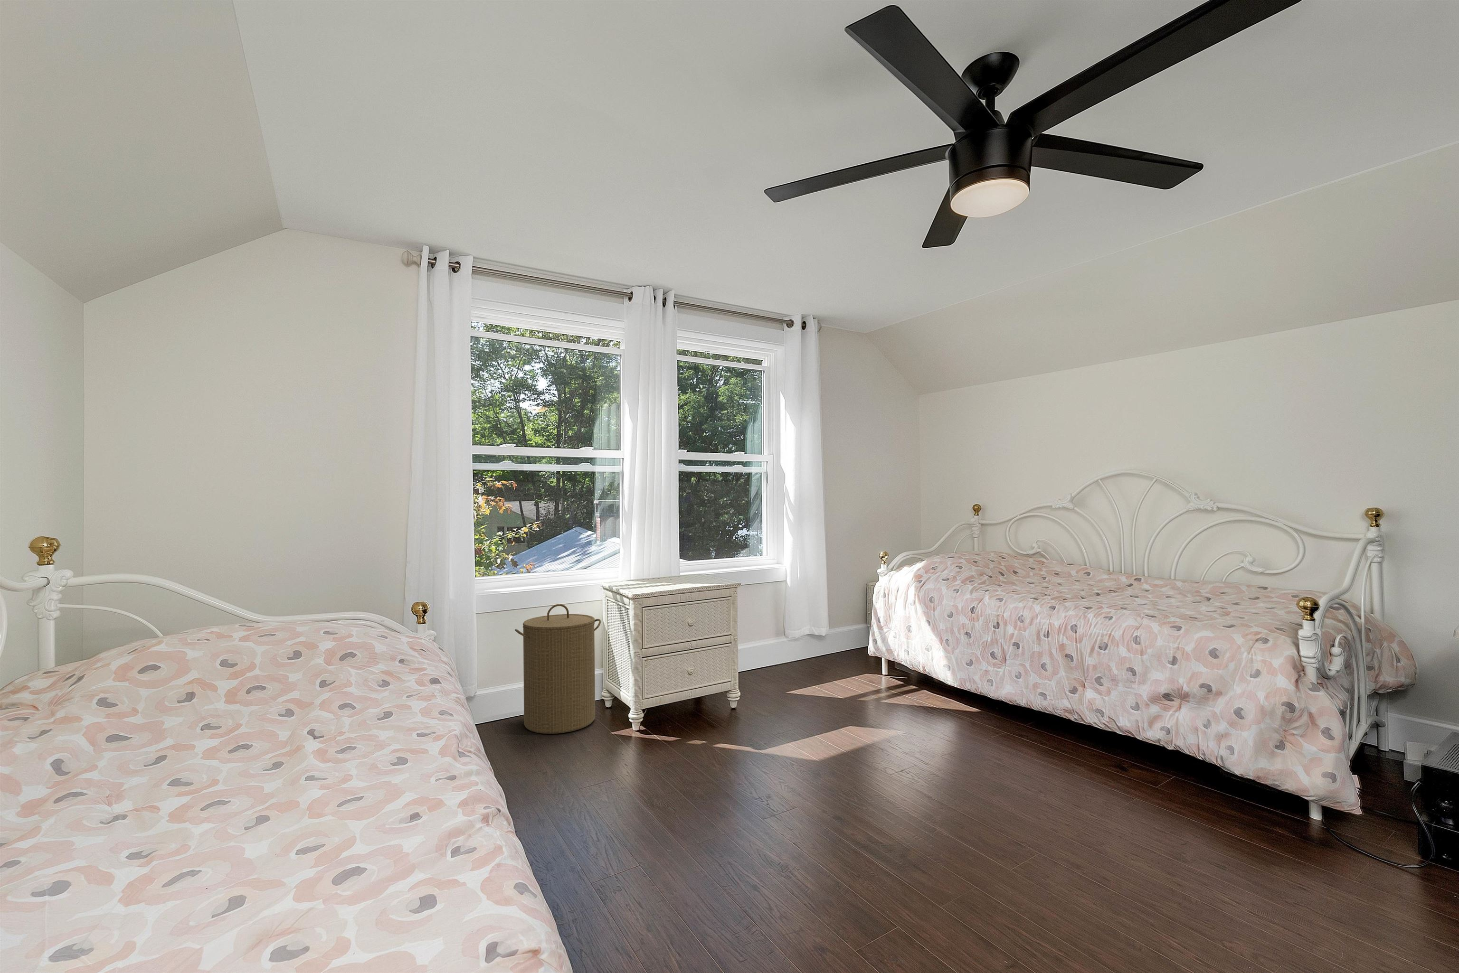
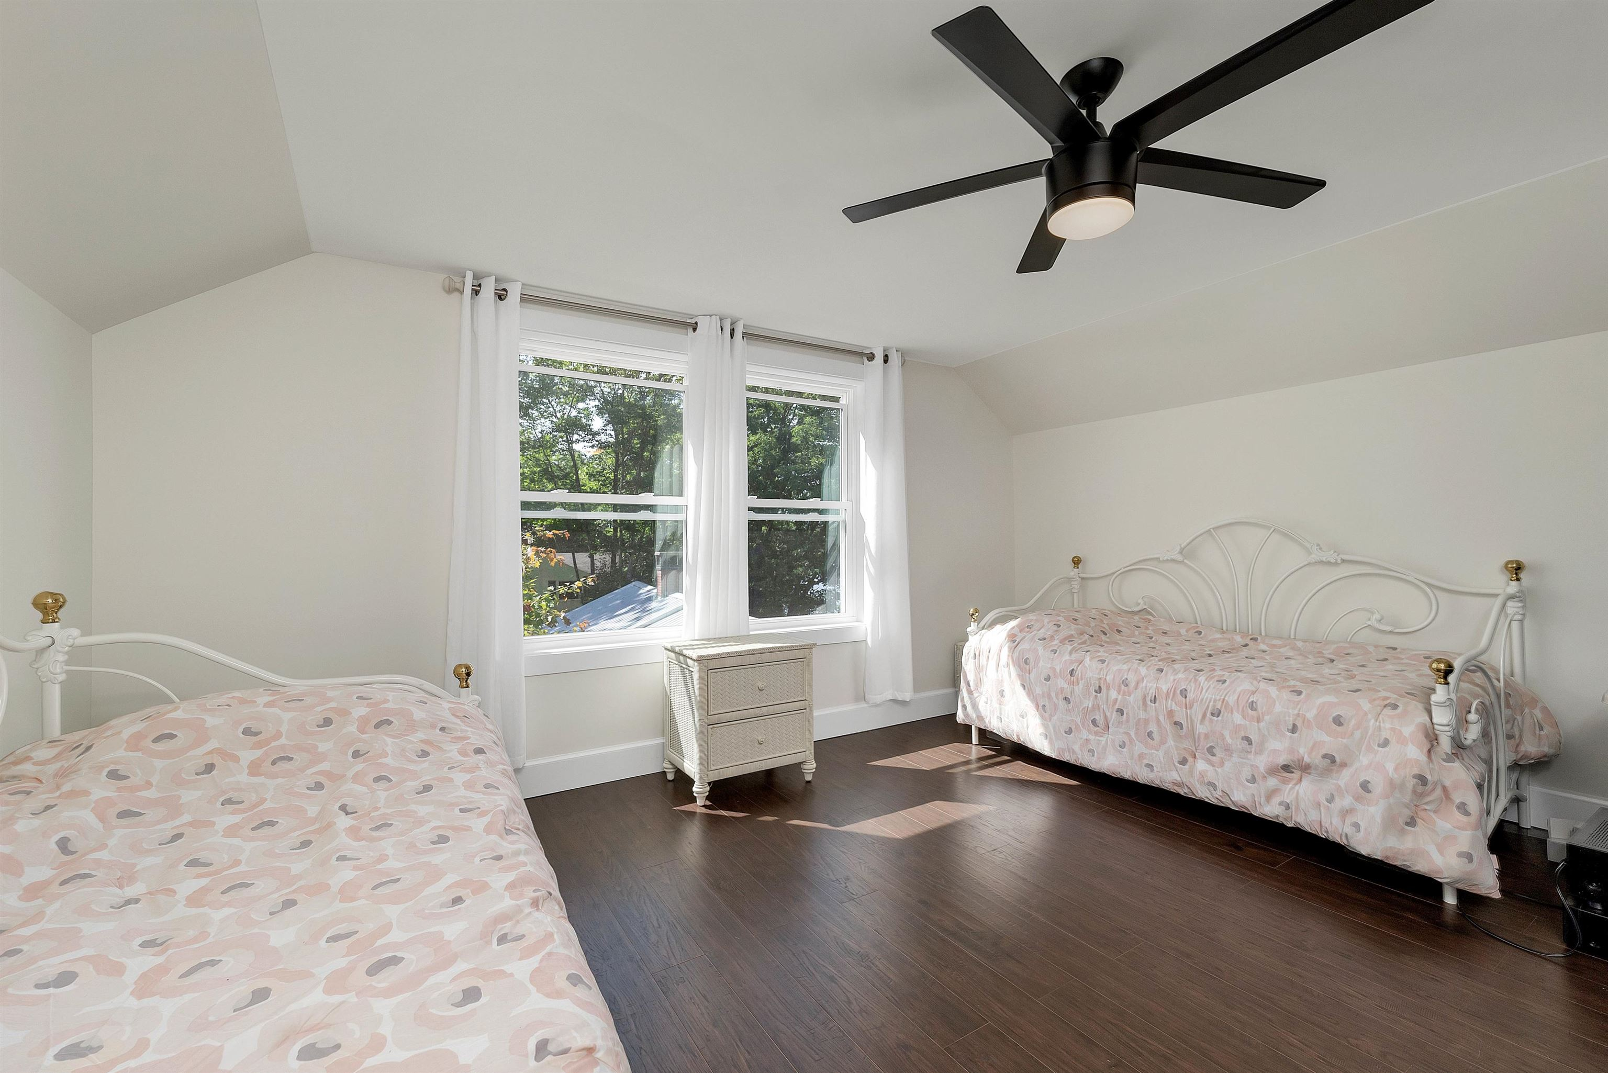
- laundry hamper [514,604,601,734]
